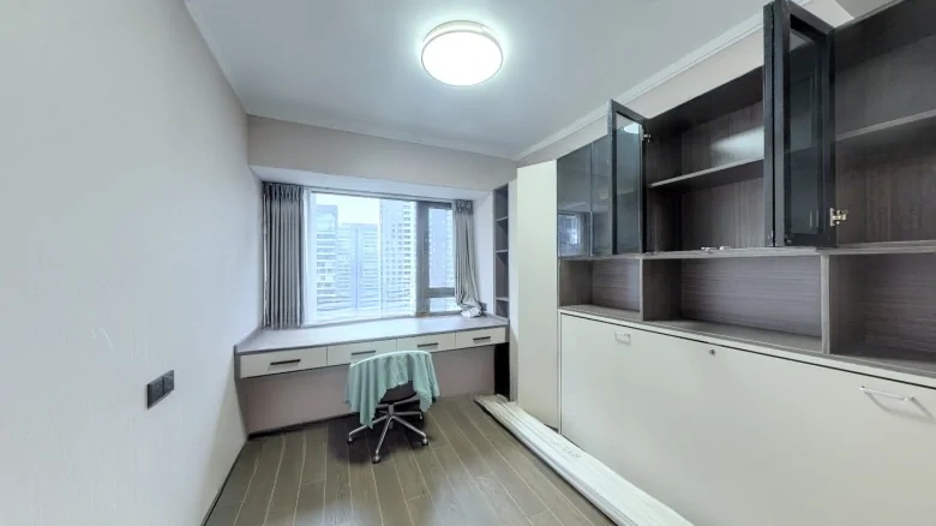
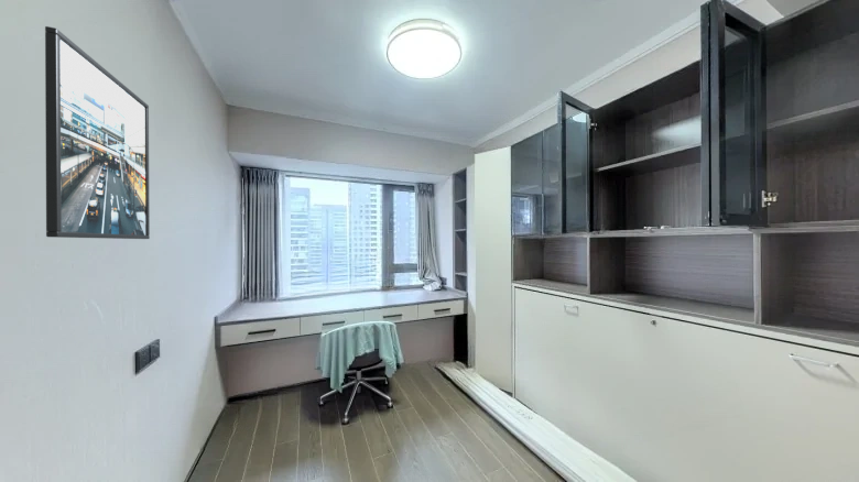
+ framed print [44,25,151,240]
